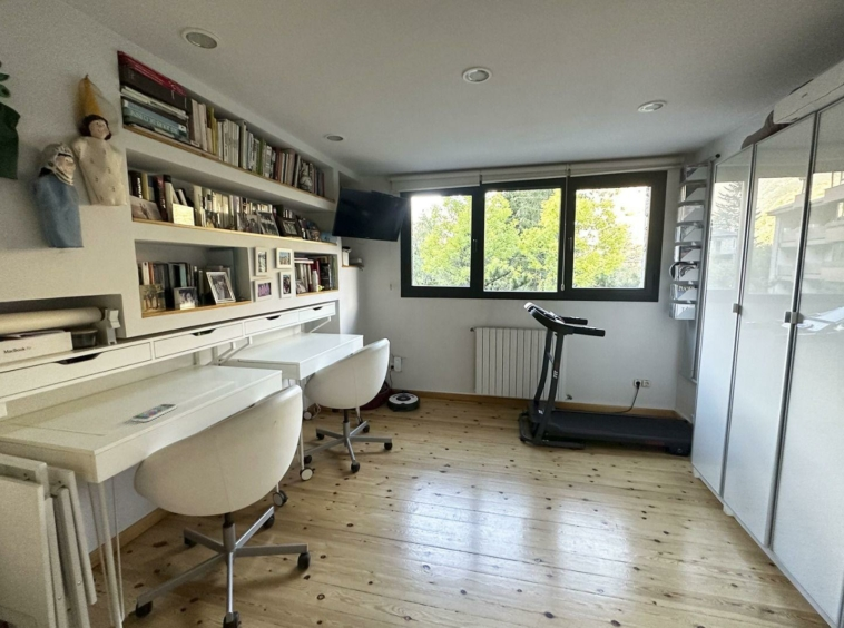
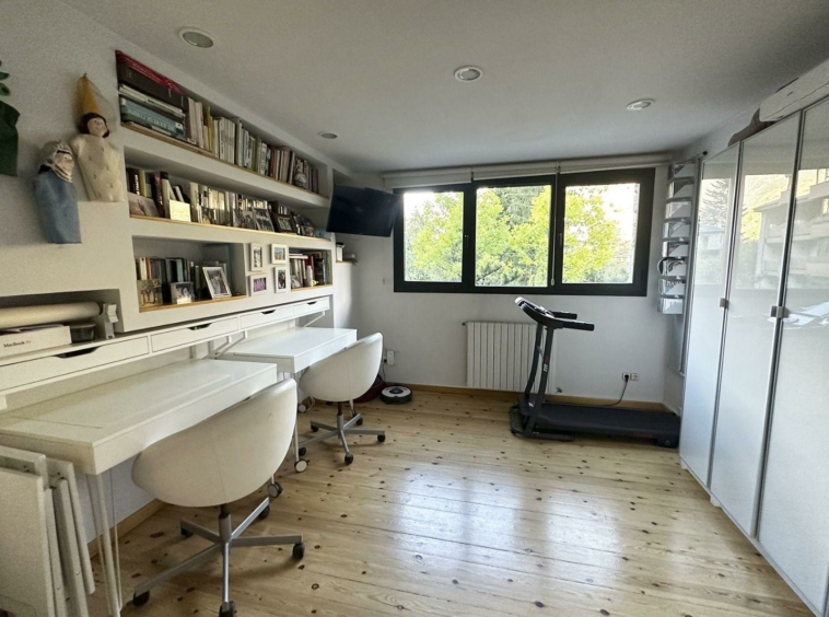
- smartphone [130,403,178,423]
